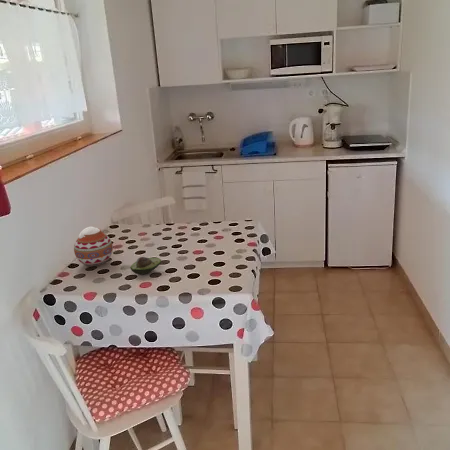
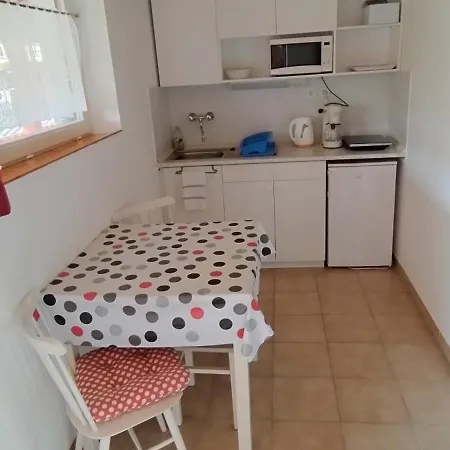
- decorative ball [73,226,114,267]
- fruit [129,256,162,275]
